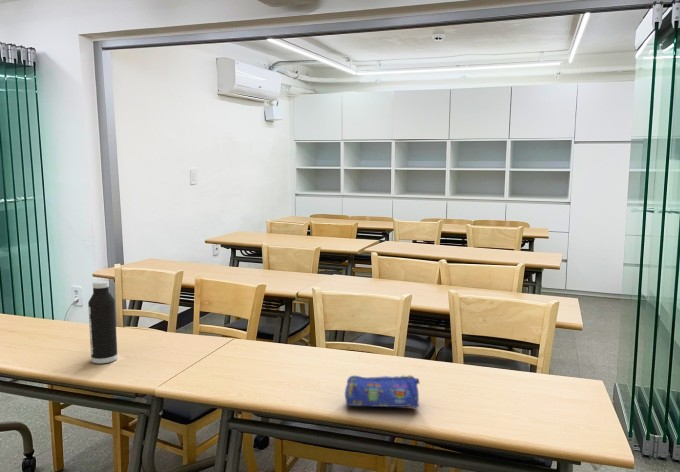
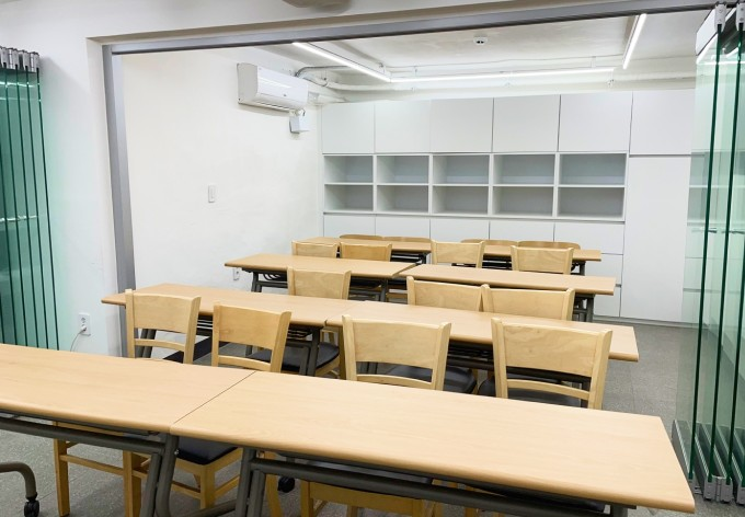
- water bottle [87,280,118,364]
- pencil case [344,374,420,409]
